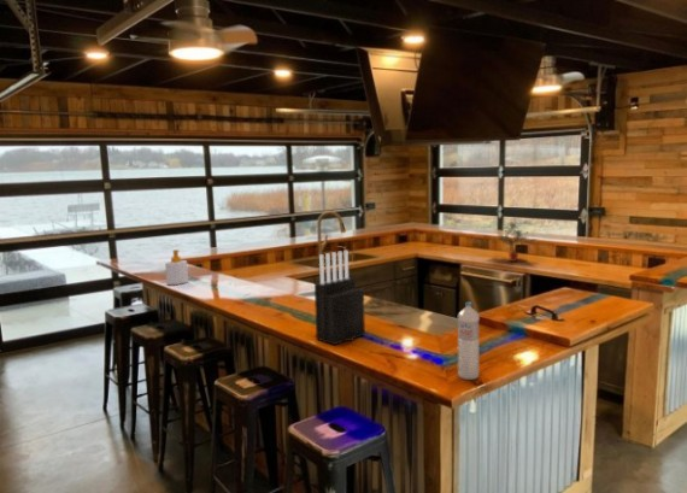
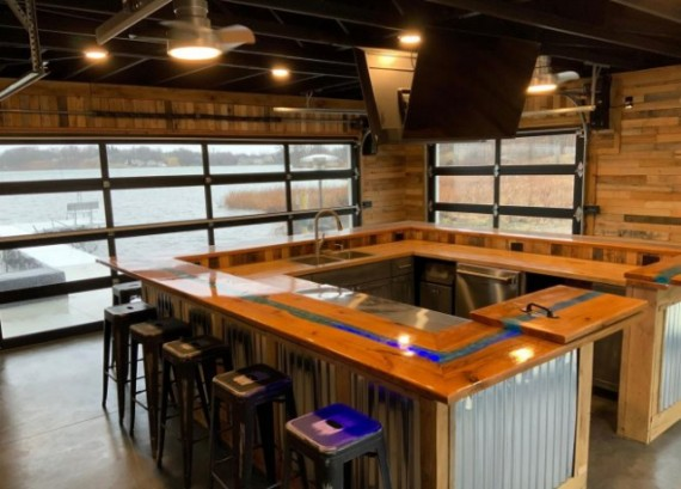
- potted plant [494,221,541,263]
- soap bottle [164,248,189,286]
- water bottle [457,301,481,381]
- knife block [313,250,366,346]
